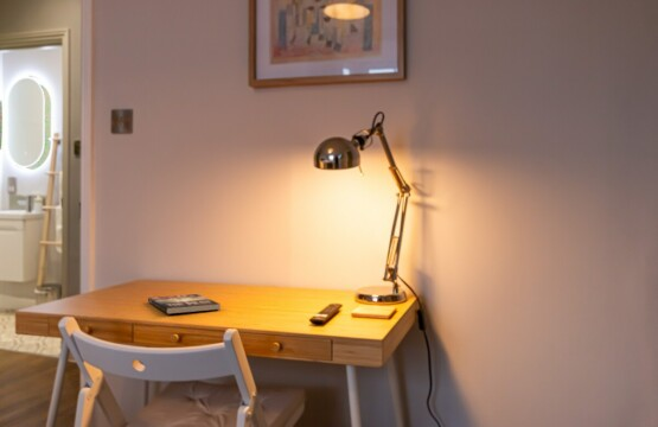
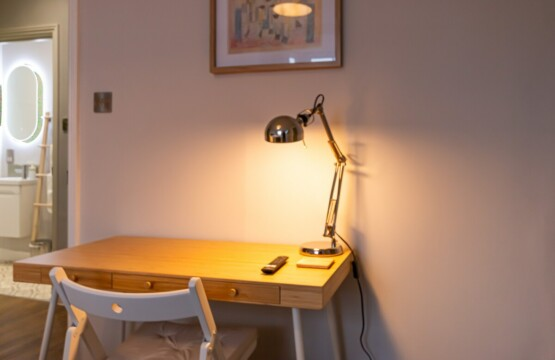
- book [147,293,222,316]
